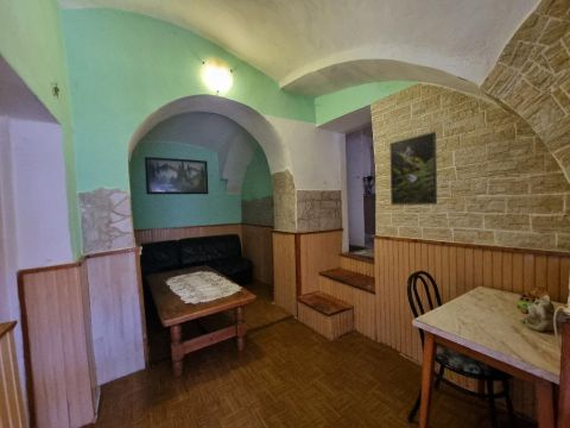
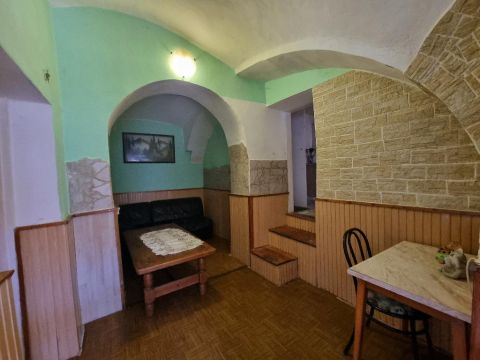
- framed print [388,131,438,207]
